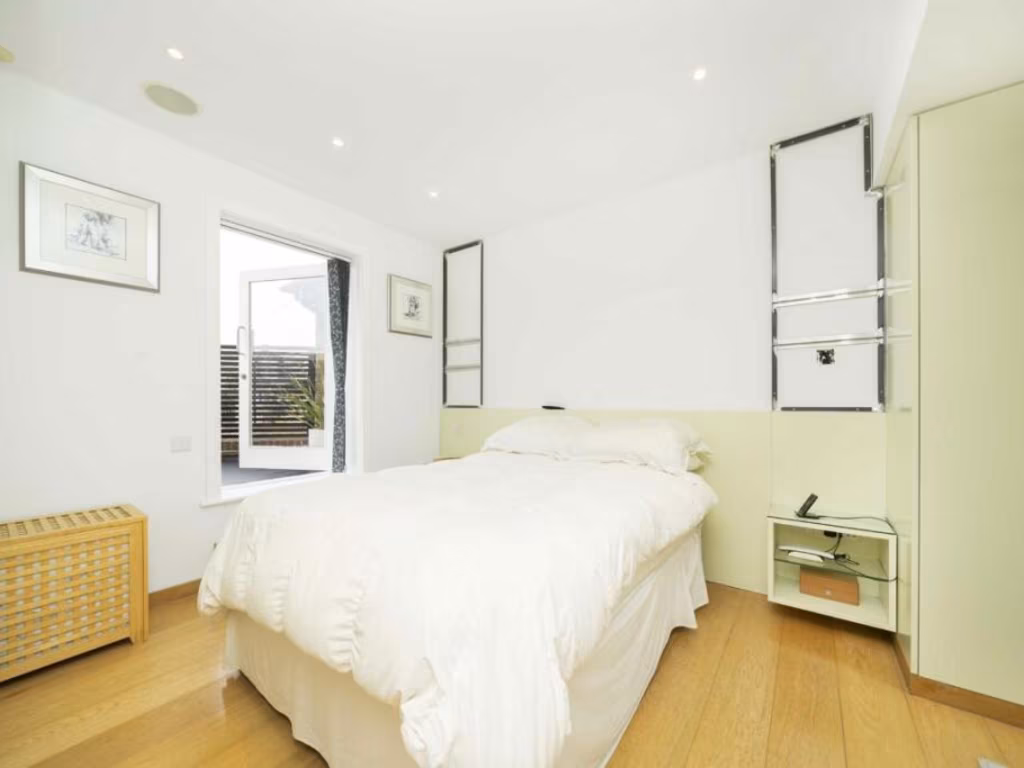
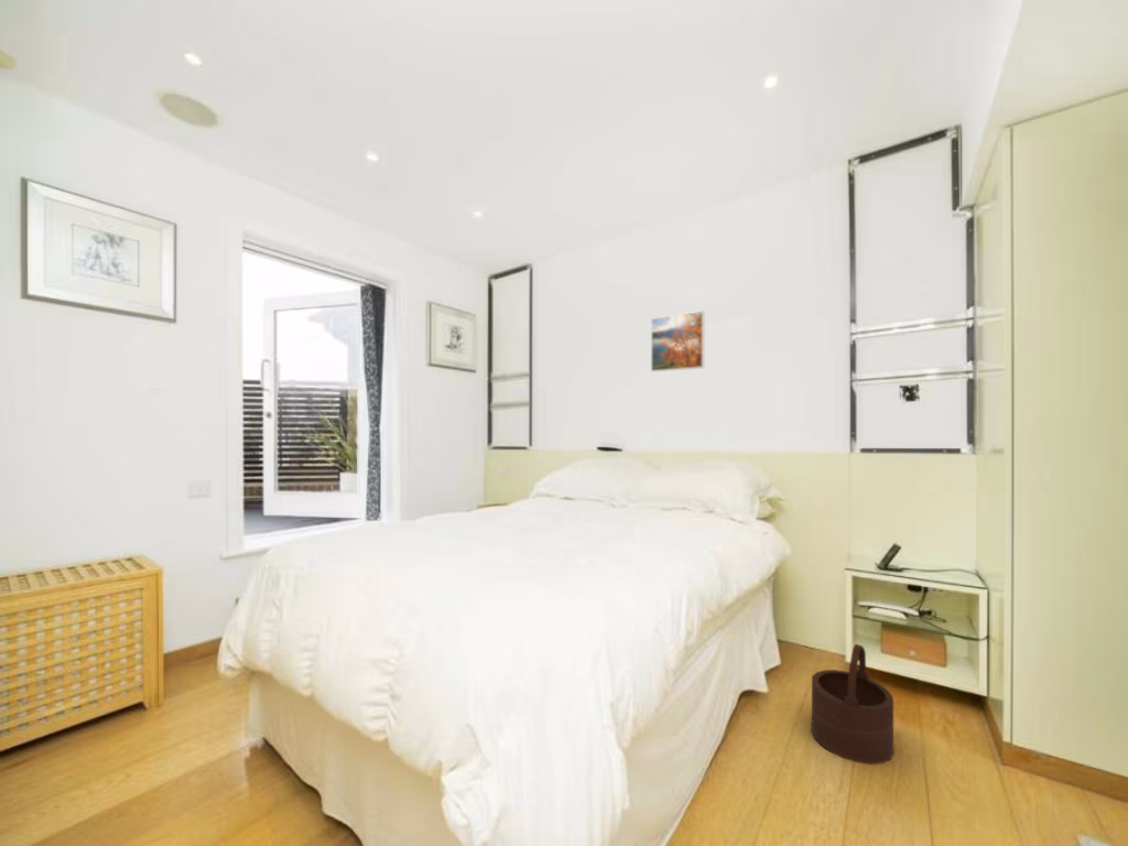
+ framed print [650,310,706,372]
+ wooden bucket [811,642,894,766]
